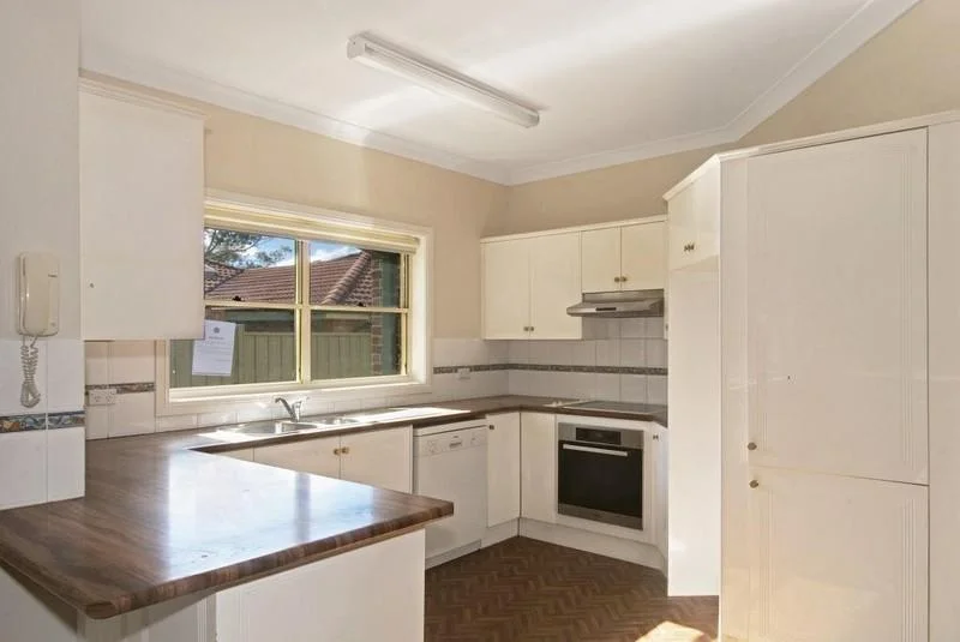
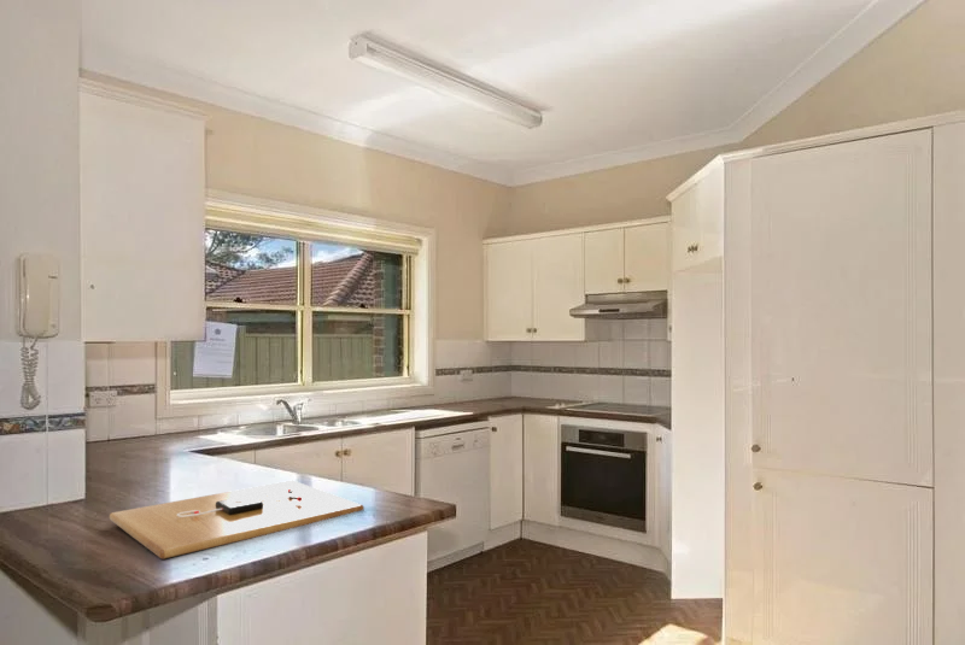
+ cutting board [109,479,365,561]
